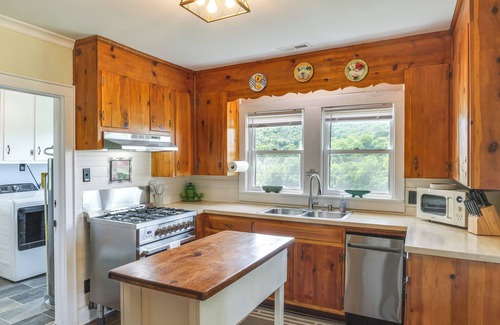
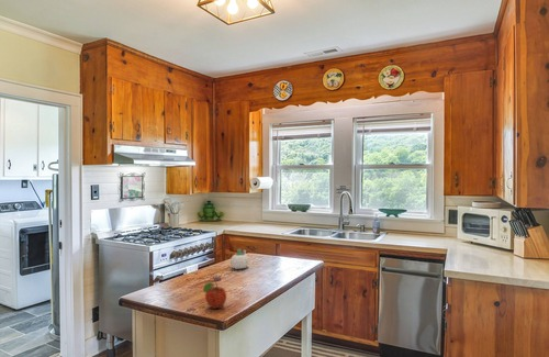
+ fruit [202,281,227,310]
+ succulent planter [229,247,249,270]
